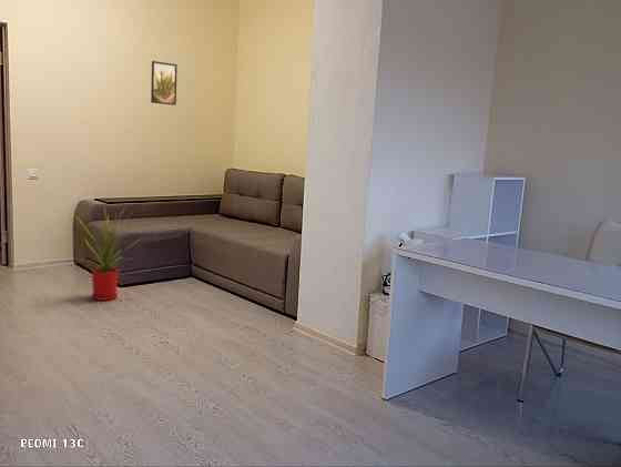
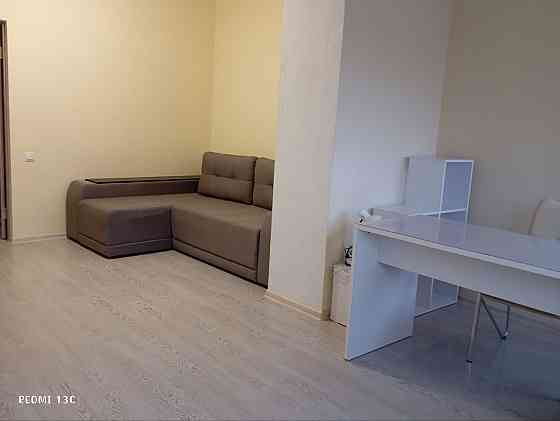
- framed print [150,60,179,106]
- house plant [72,205,146,302]
